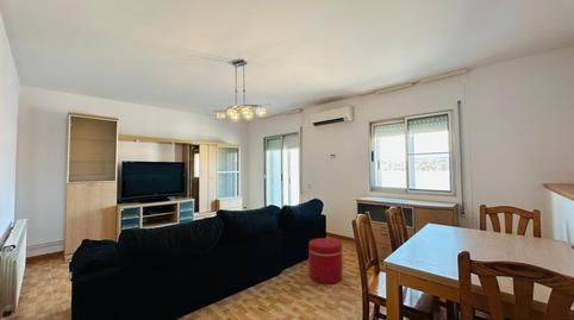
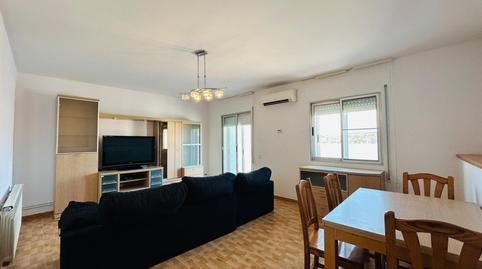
- ottoman [307,237,344,284]
